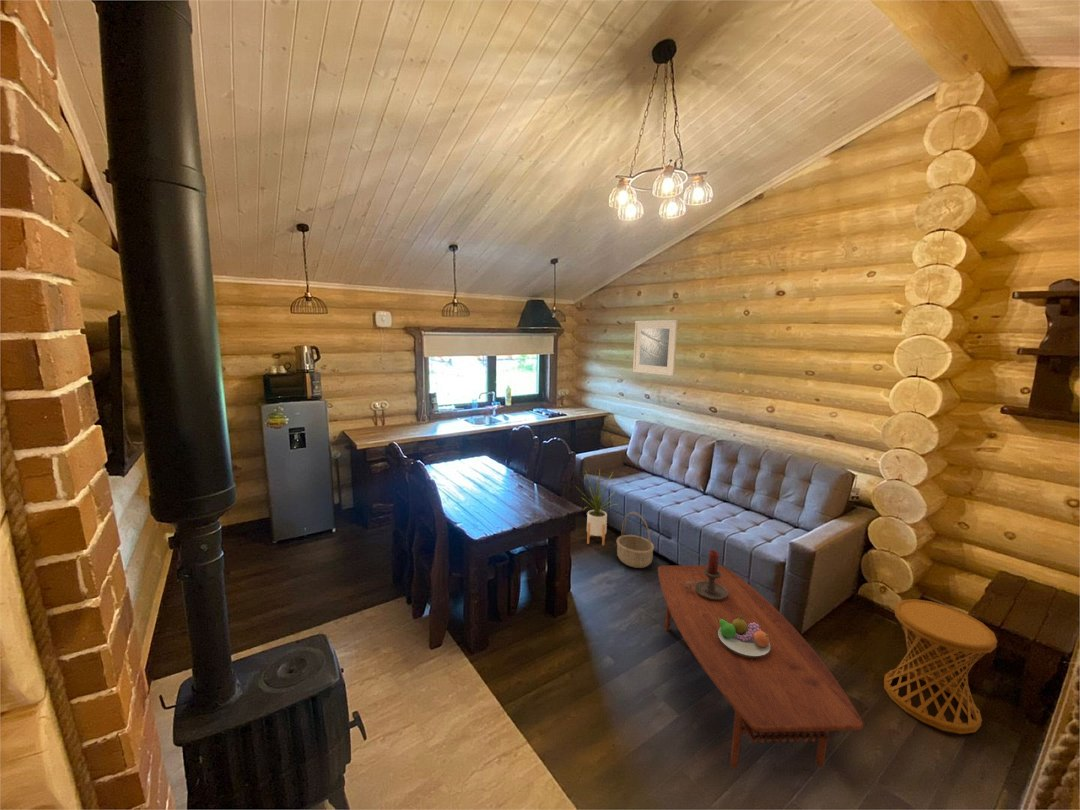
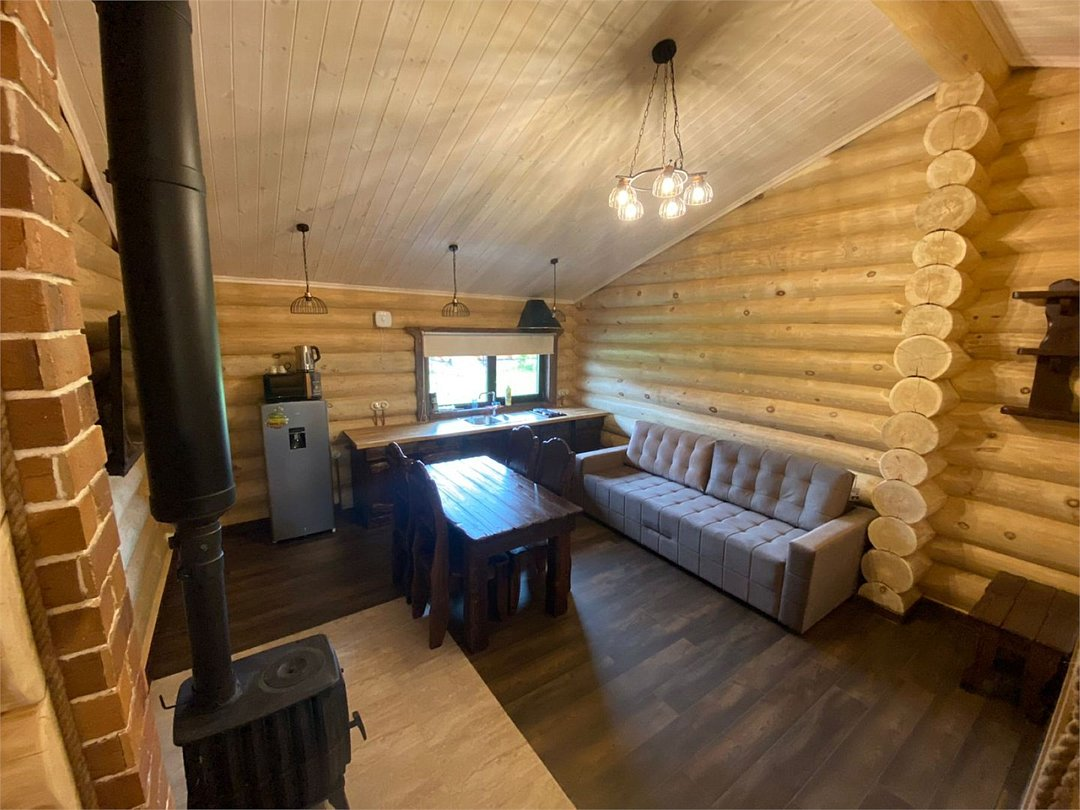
- basket [615,511,655,569]
- fruit bowl [716,615,771,657]
- house plant [576,466,619,547]
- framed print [632,319,679,377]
- candle holder [685,549,728,600]
- side table [883,598,998,735]
- coffee table [657,564,865,770]
